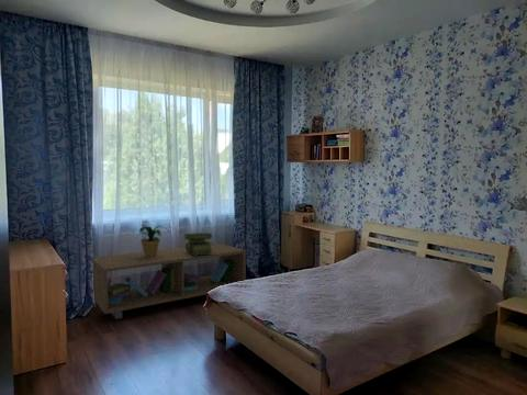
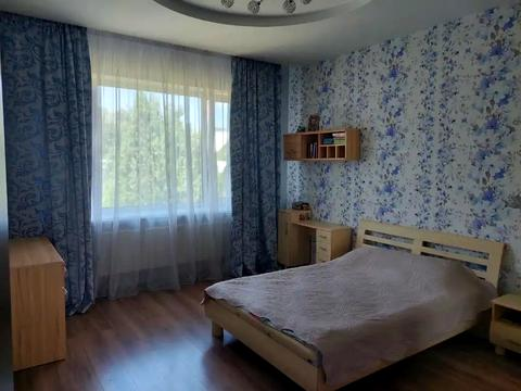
- storage bench [92,242,247,320]
- stack of books [182,232,213,256]
- potted plant [134,224,170,258]
